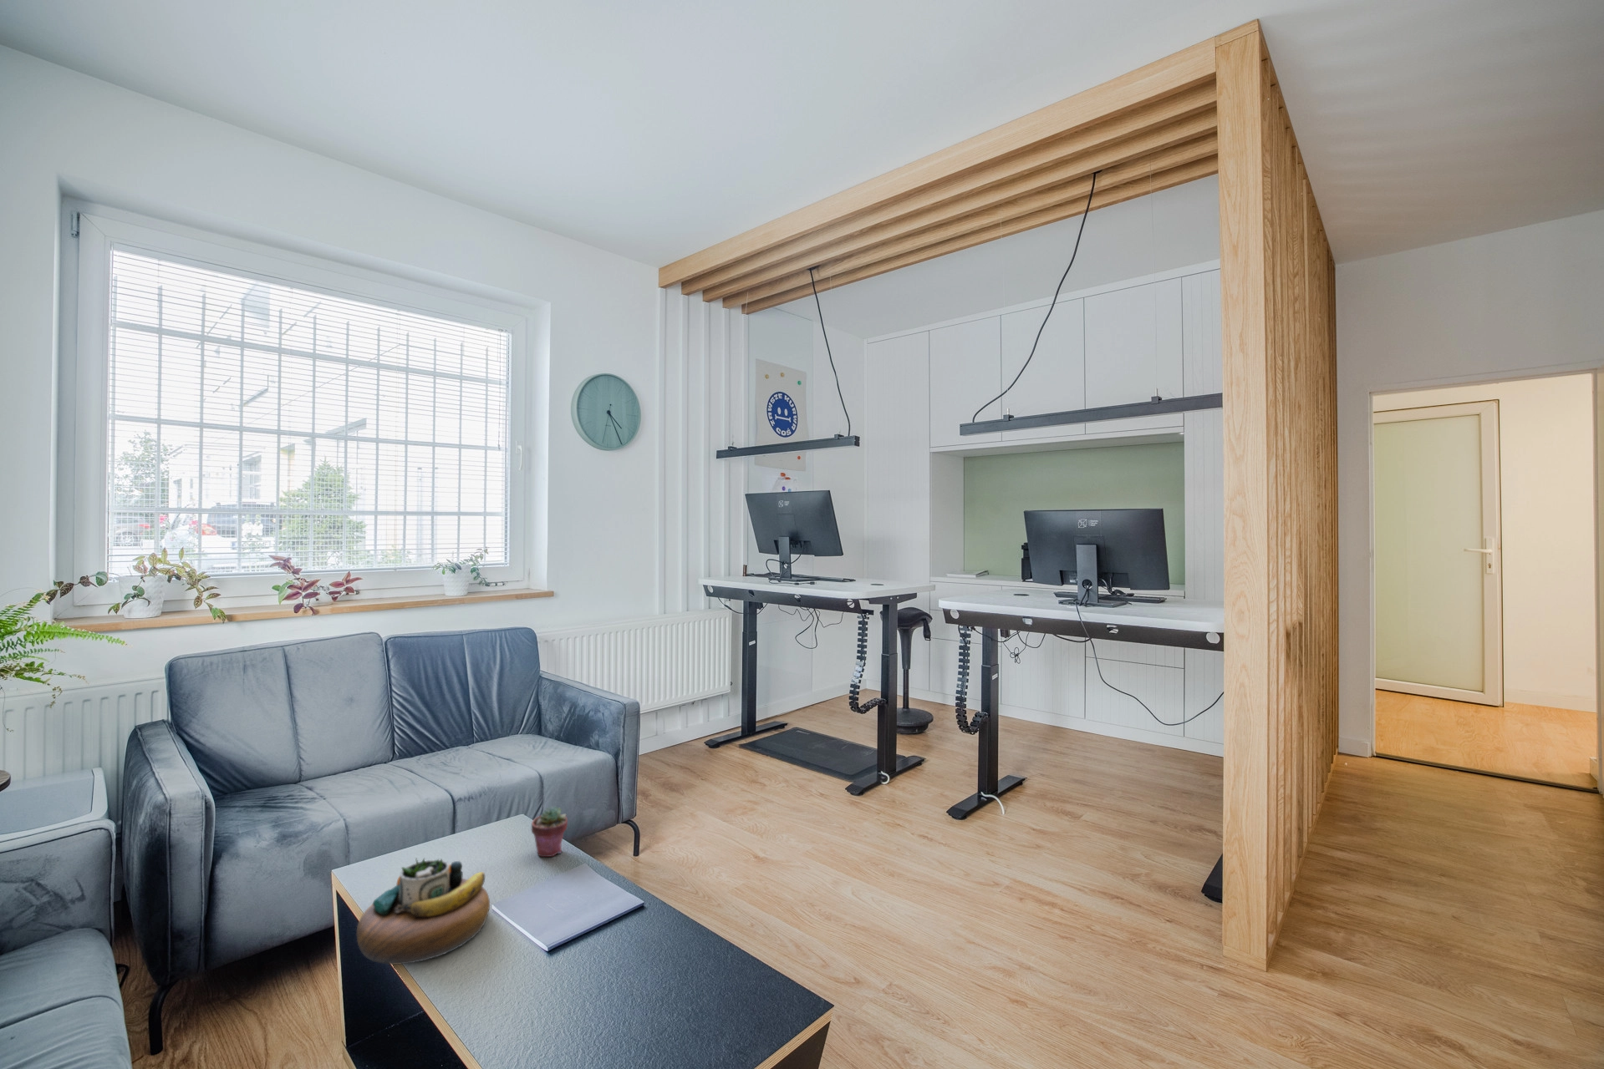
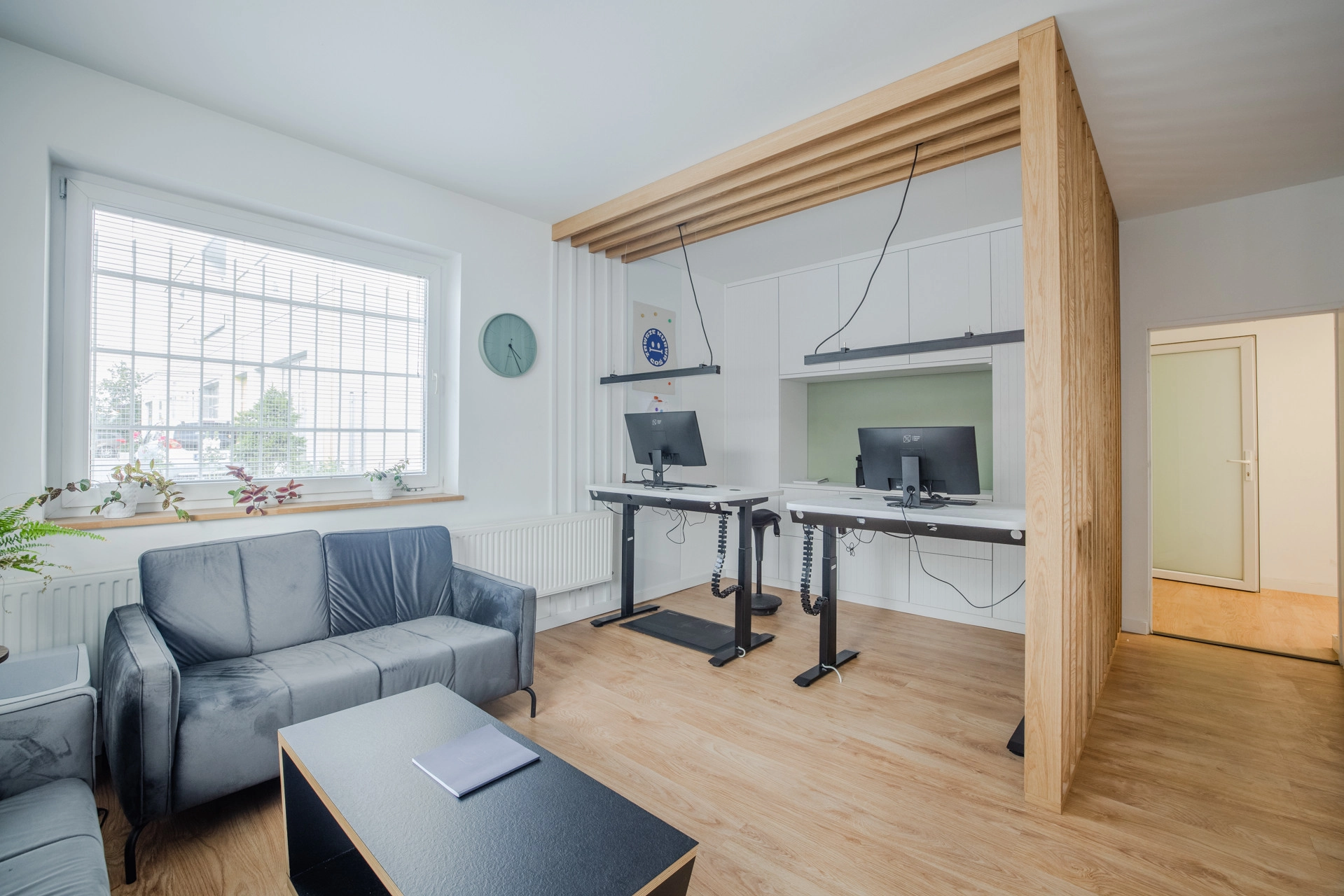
- potted succulent [531,805,568,858]
- decorative bowl [356,857,491,965]
